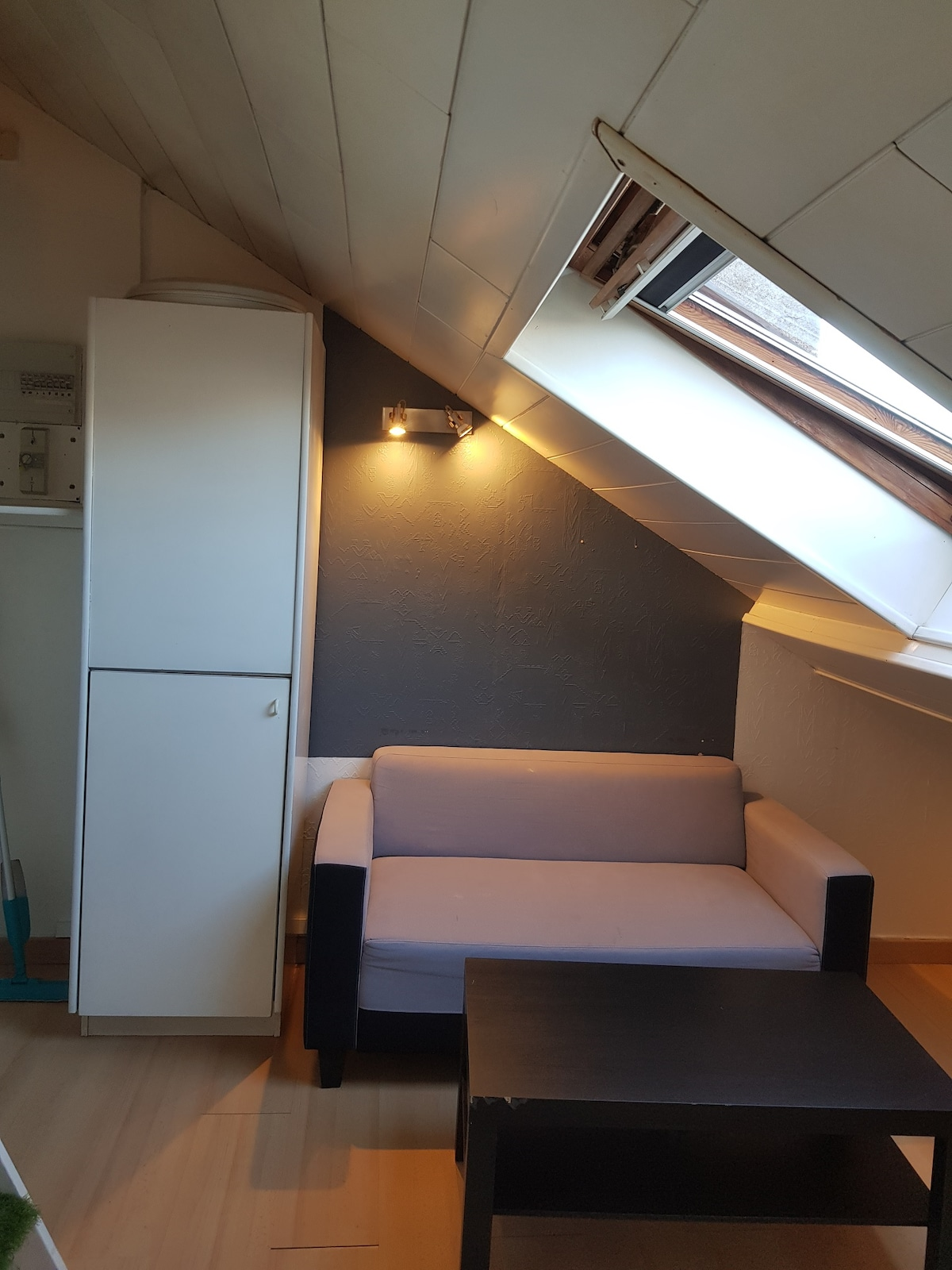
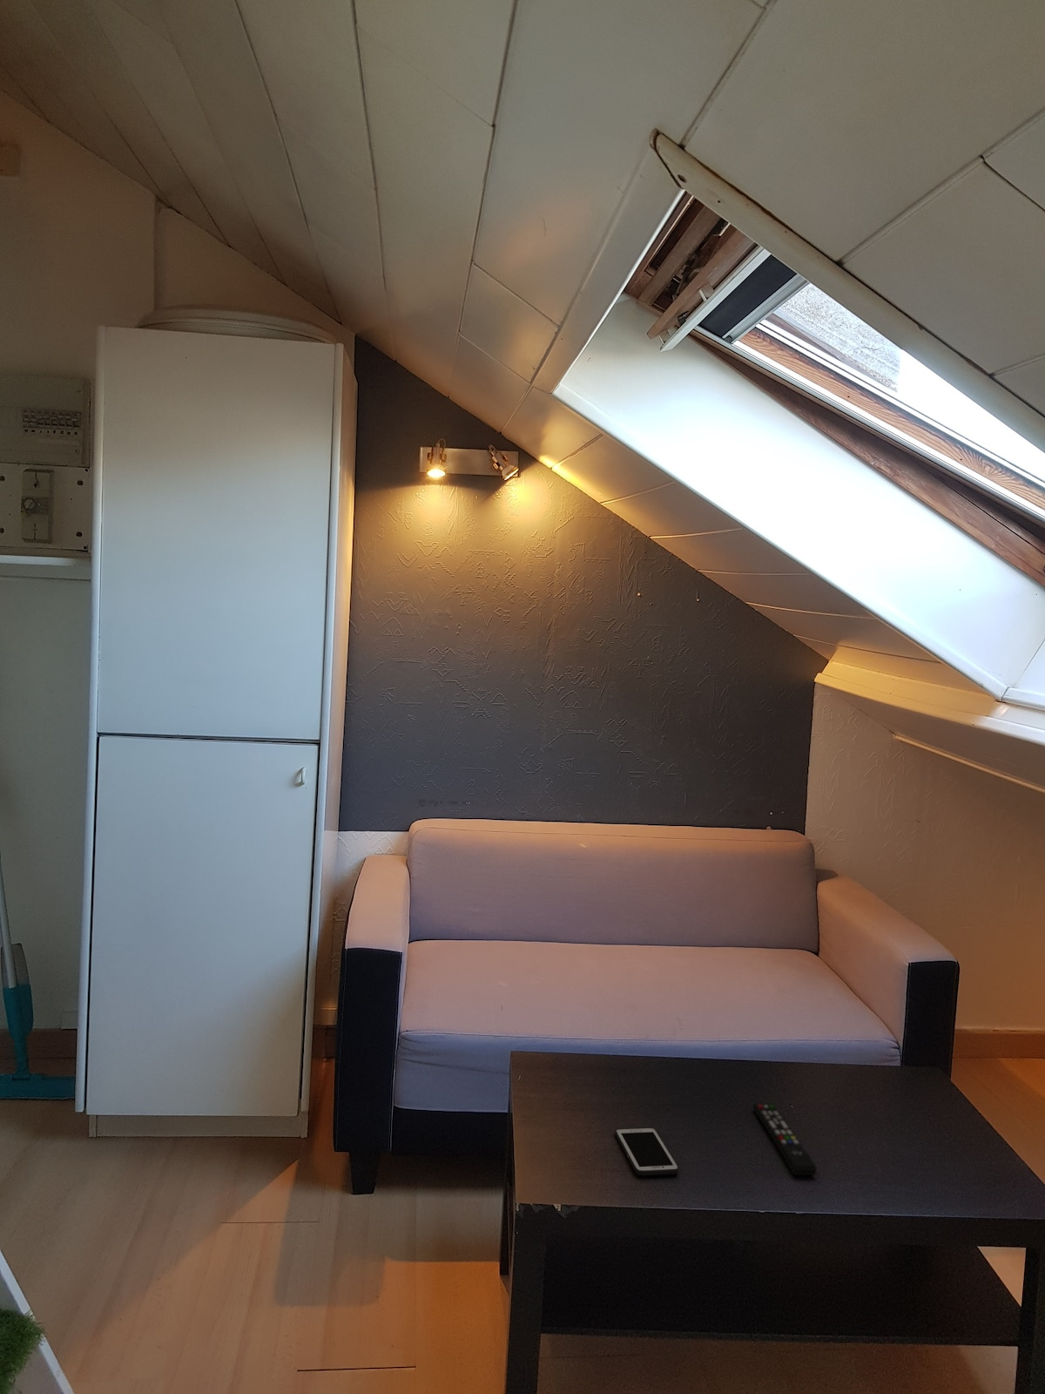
+ remote control [752,1103,818,1177]
+ cell phone [614,1126,679,1177]
